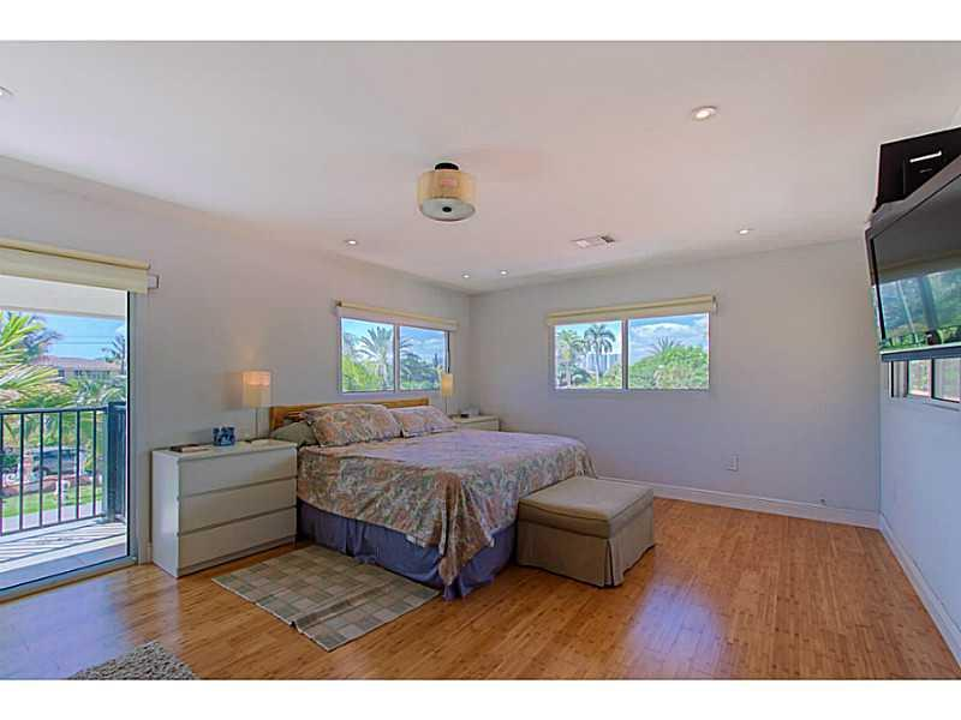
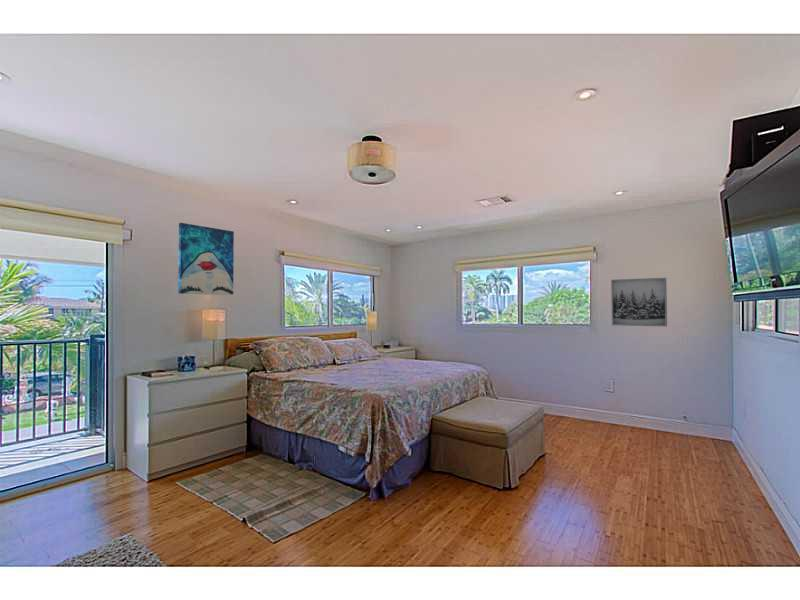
+ wall art [610,277,668,327]
+ wall art [177,222,235,296]
